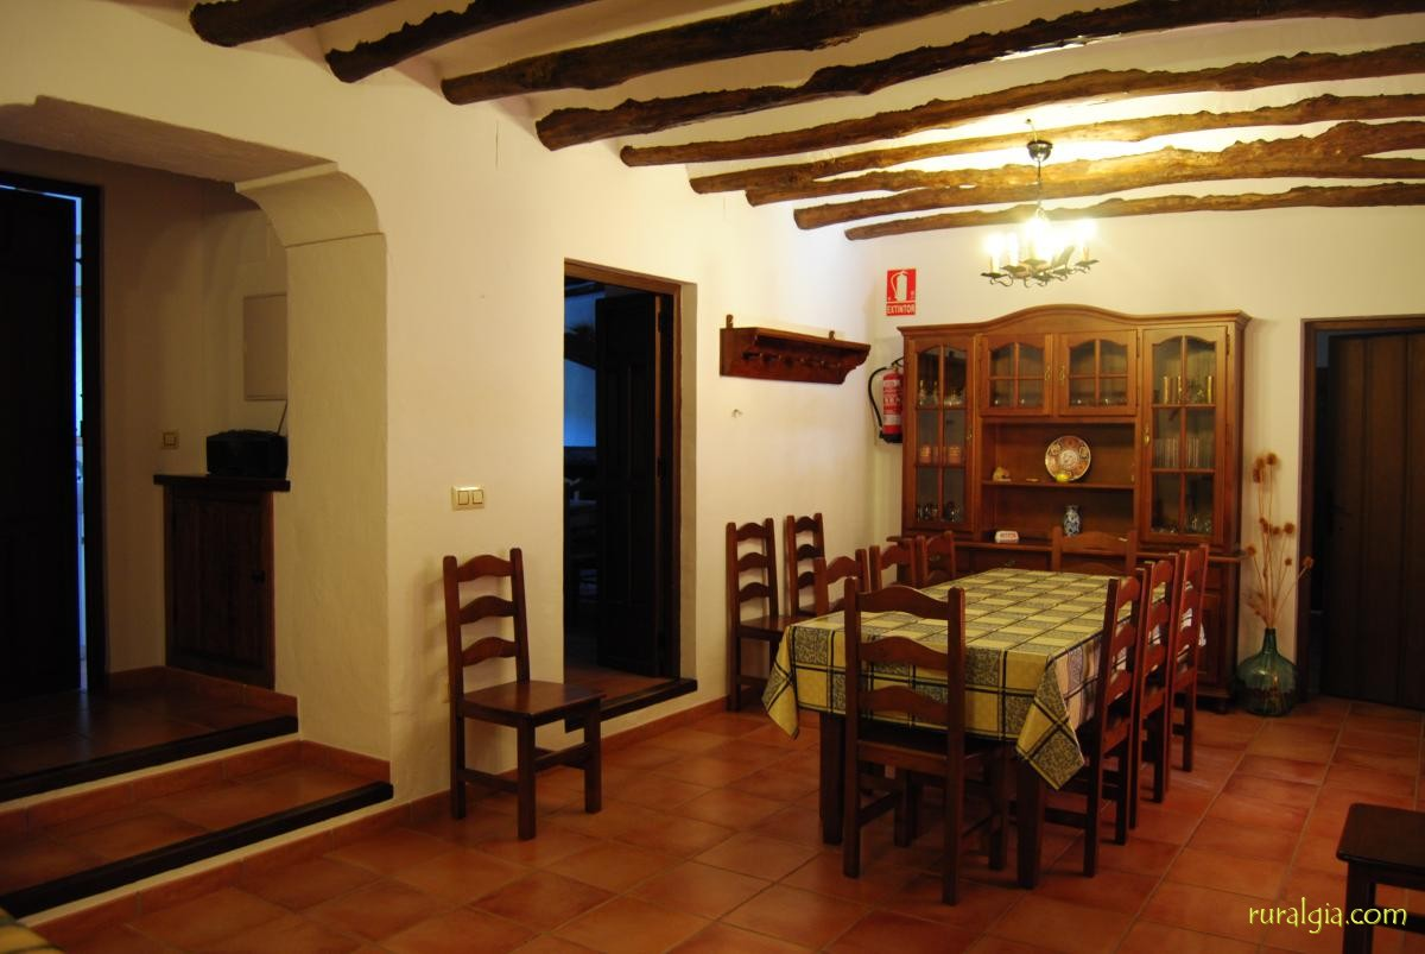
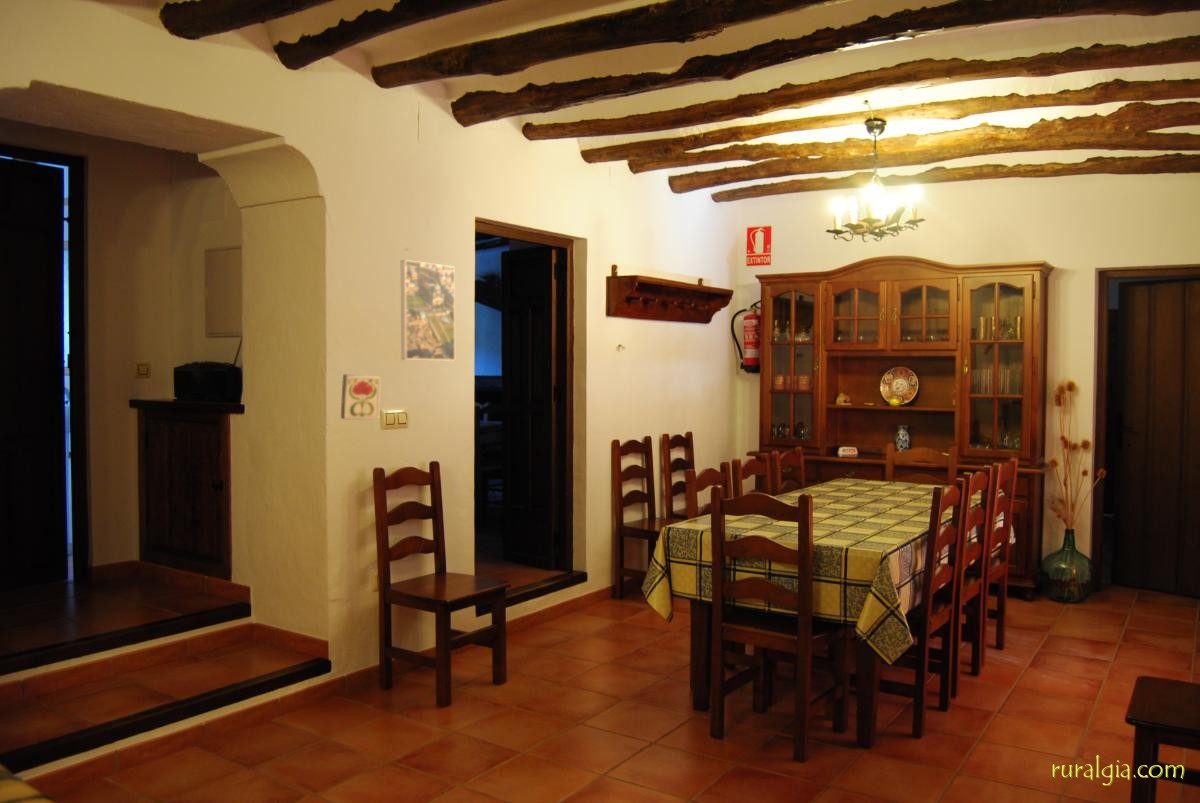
+ decorative tile [340,373,382,421]
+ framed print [400,259,456,362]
